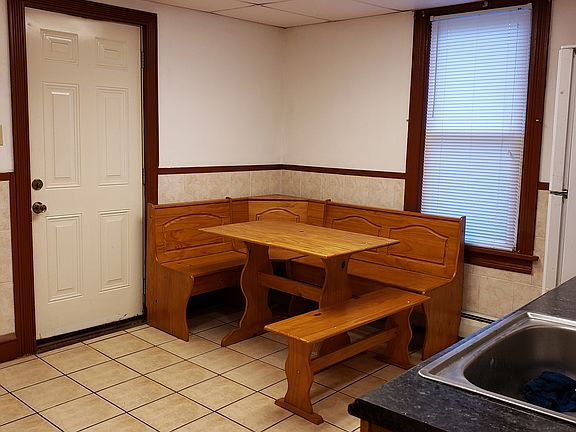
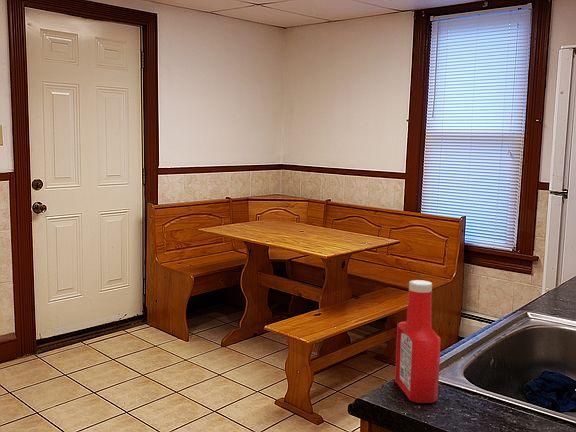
+ soap bottle [394,279,442,404]
